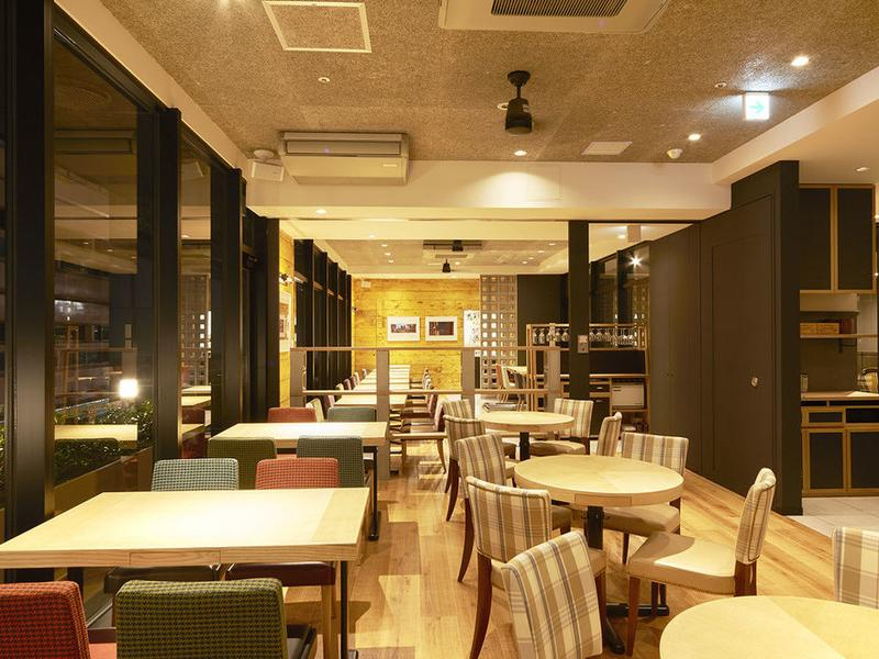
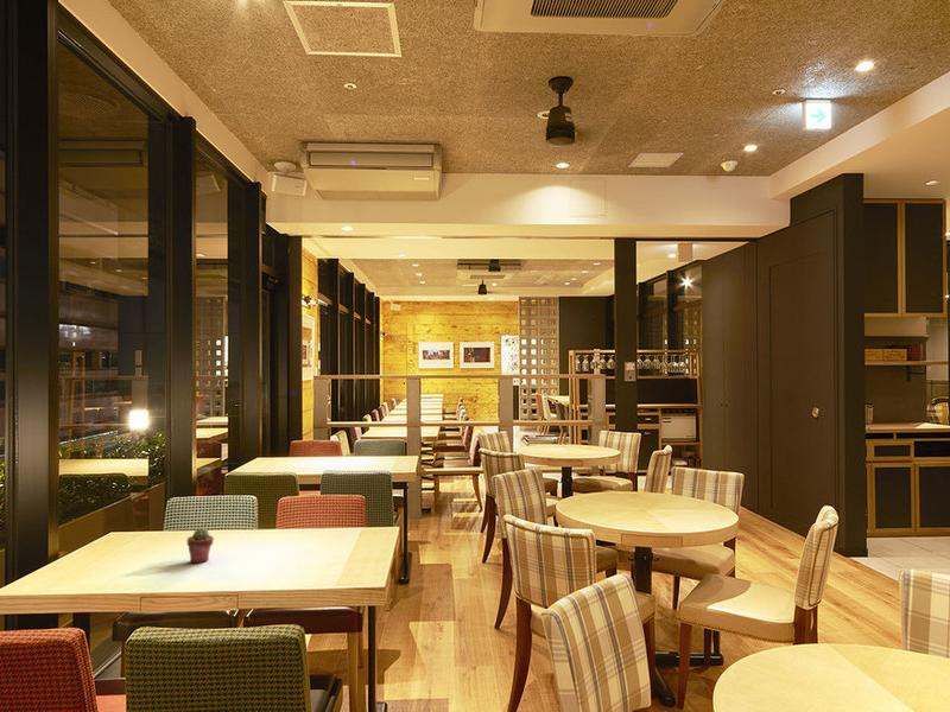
+ potted succulent [186,527,215,564]
